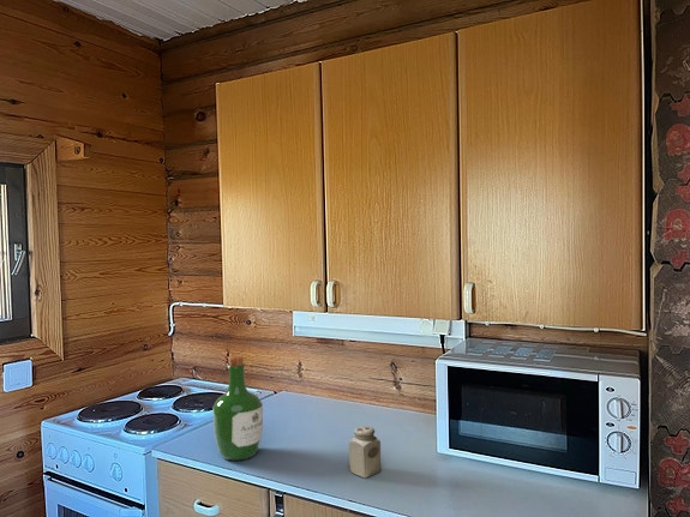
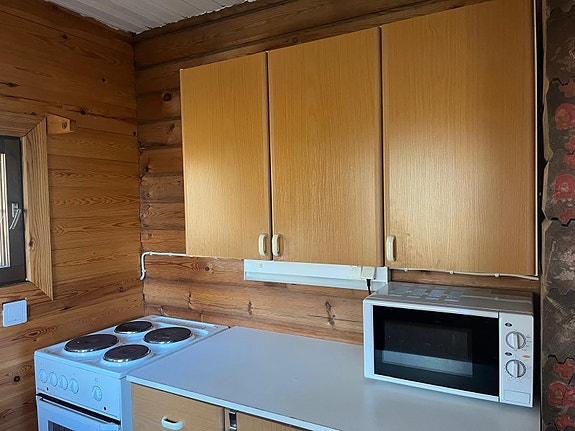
- salt shaker [348,425,382,479]
- wine bottle [211,355,264,462]
